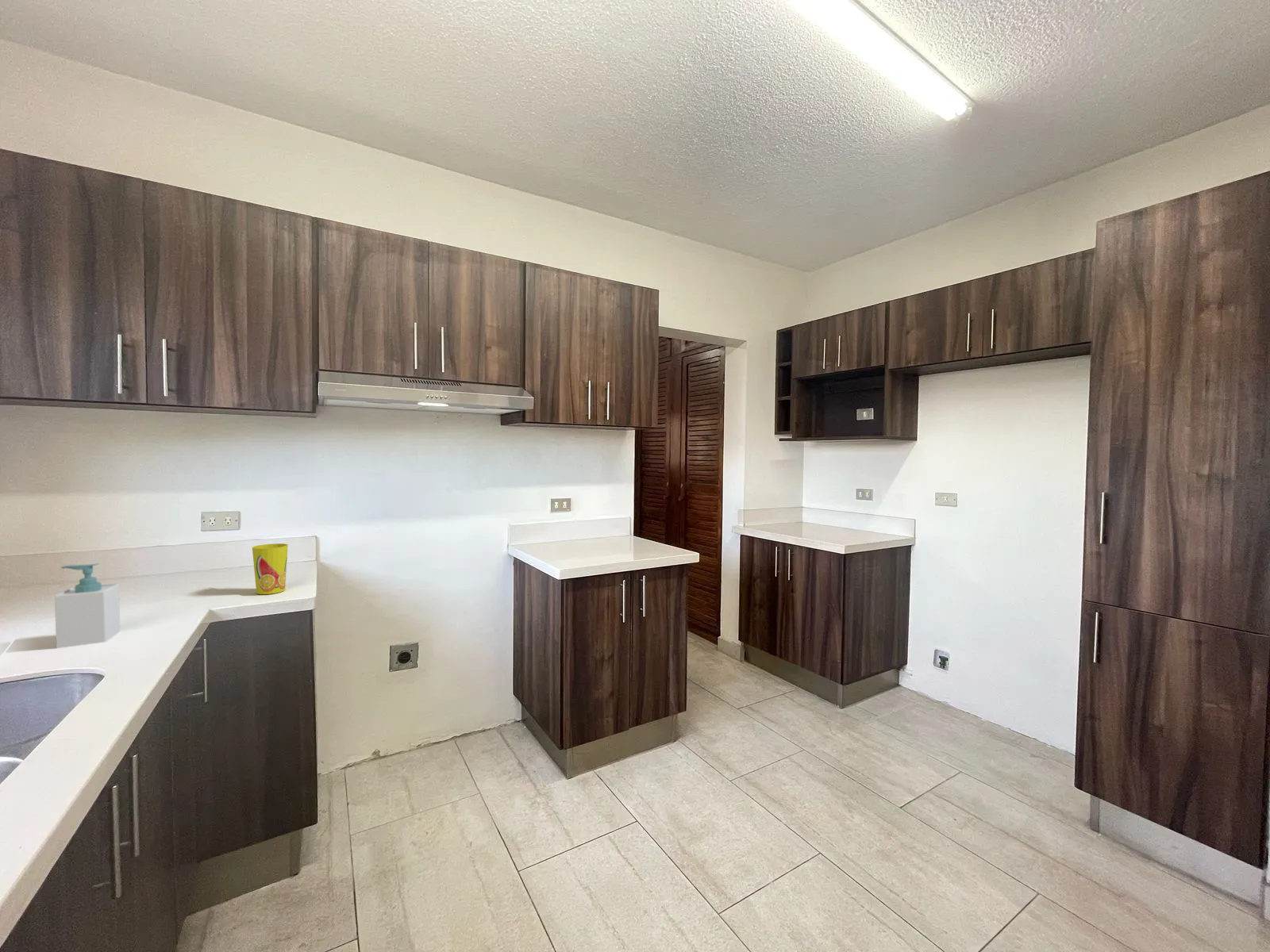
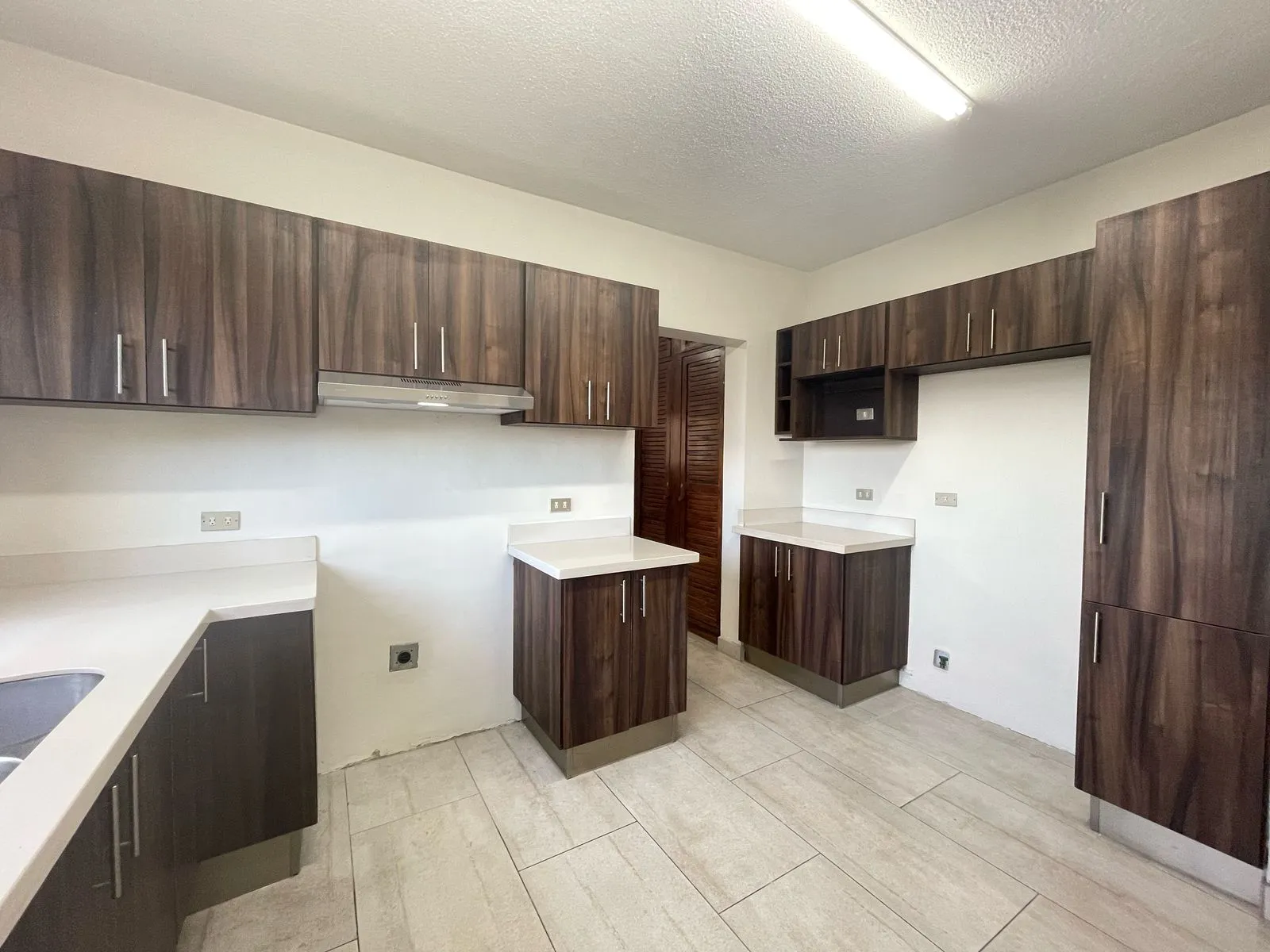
- cup [252,543,289,595]
- soap bottle [54,562,121,649]
